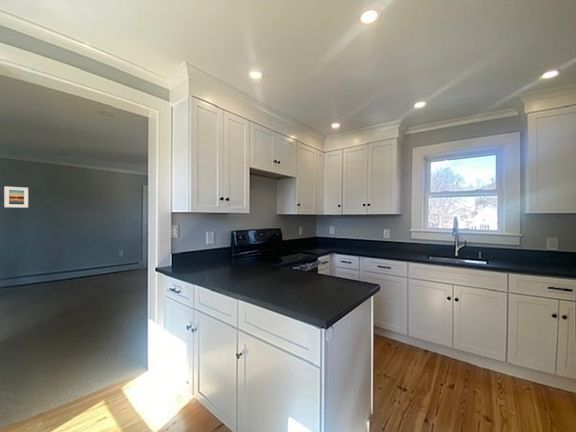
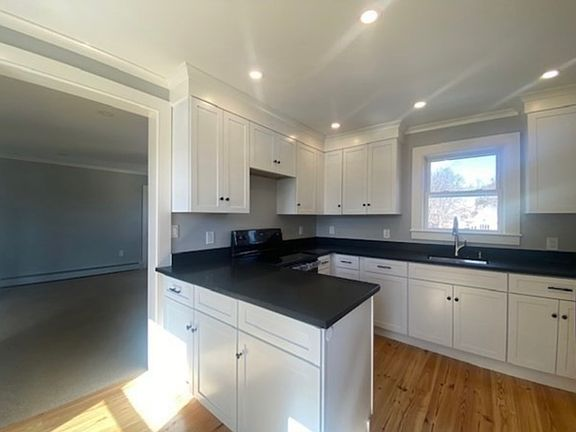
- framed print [3,185,29,209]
